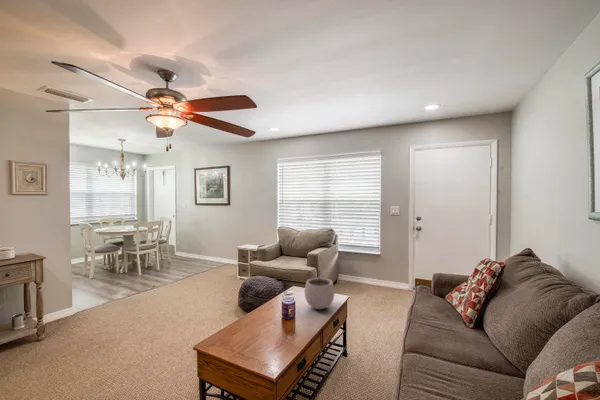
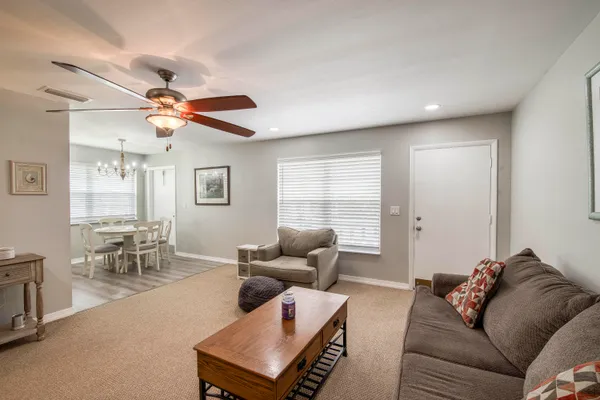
- plant pot [304,269,335,310]
